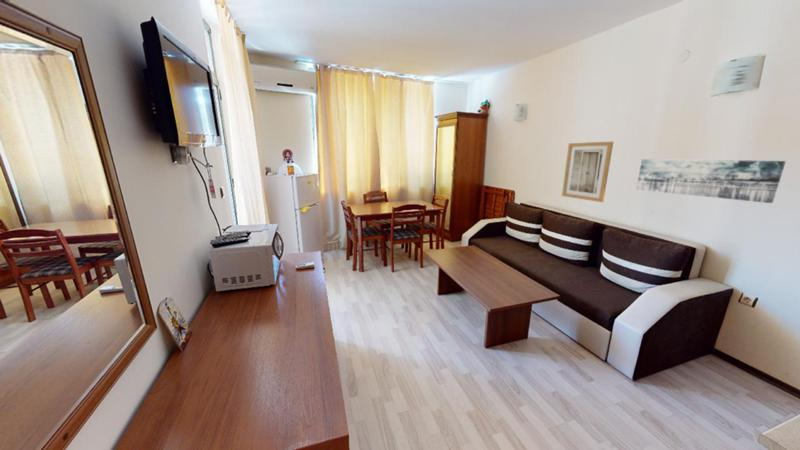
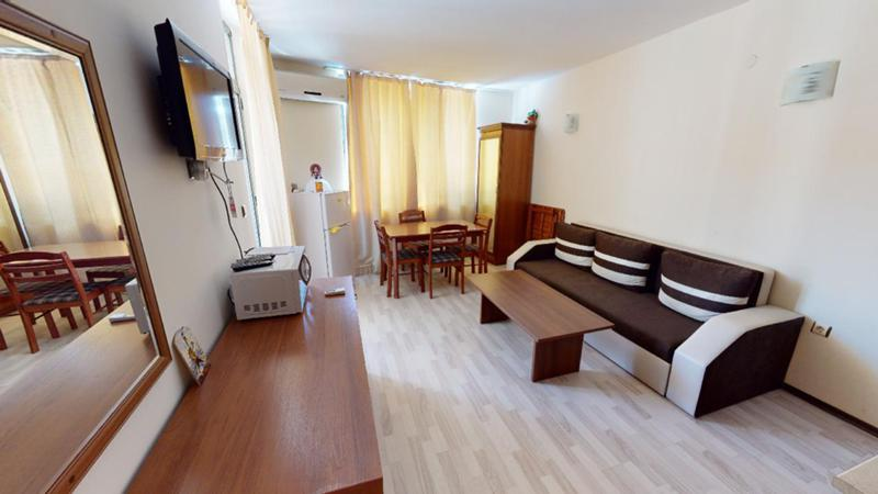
- wall art [561,141,614,203]
- wall art [635,158,787,204]
